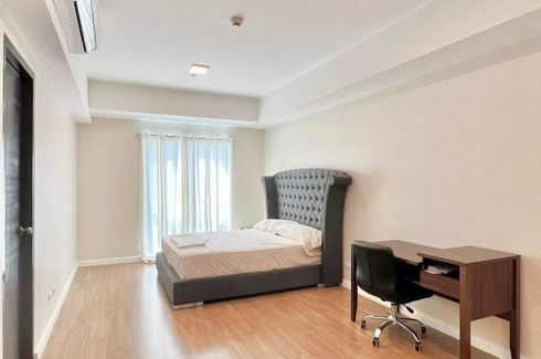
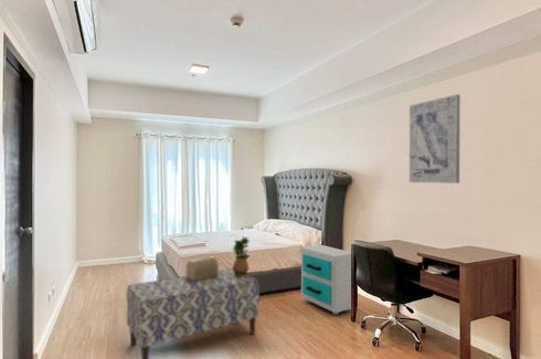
+ bench [126,267,261,359]
+ decorative box [185,256,220,281]
+ potted plant [231,235,252,276]
+ nightstand [300,244,352,316]
+ wall art [409,94,462,184]
